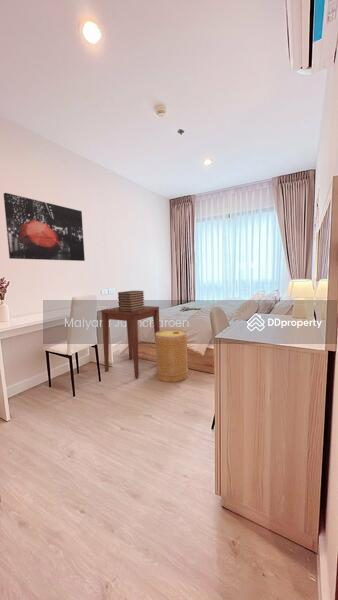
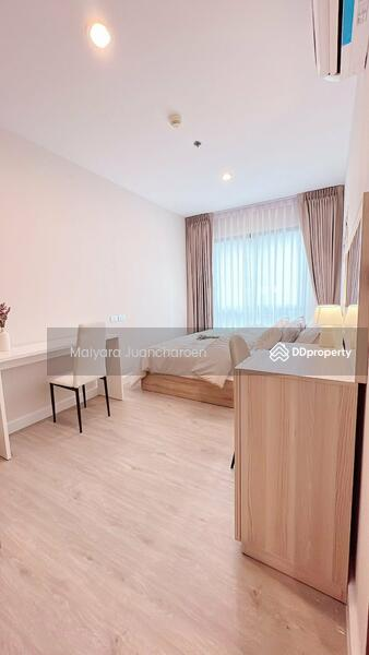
- side table [100,305,161,379]
- basket [154,329,189,383]
- wall art [3,192,86,262]
- book stack [117,290,145,312]
